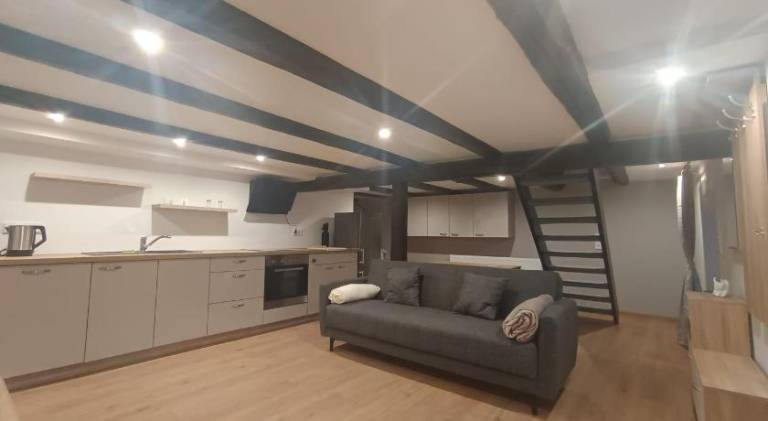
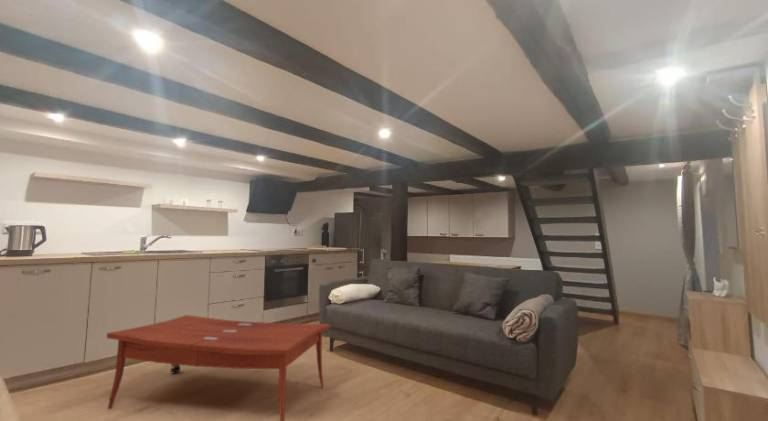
+ coffee table [106,314,332,421]
